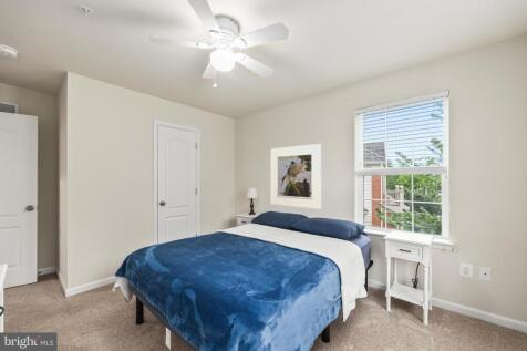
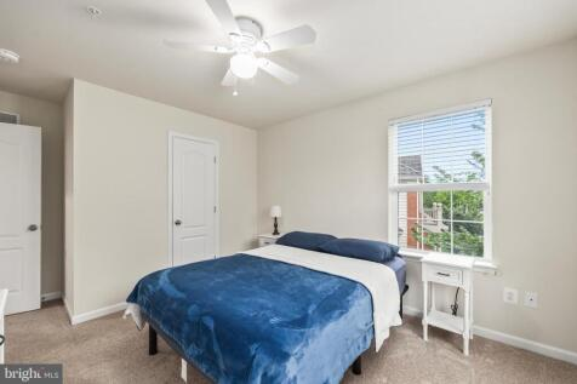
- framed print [270,143,322,210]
